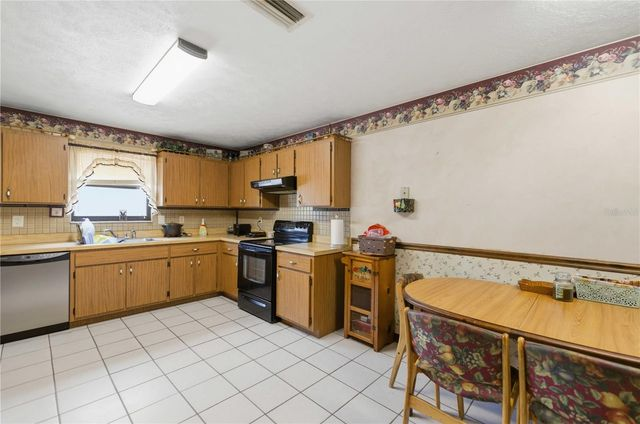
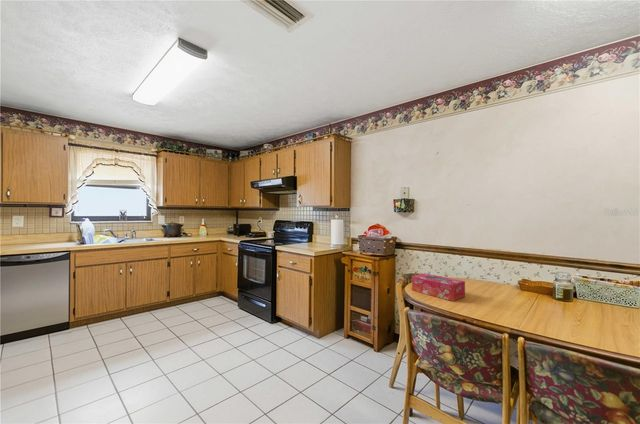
+ tissue box [411,272,466,302]
